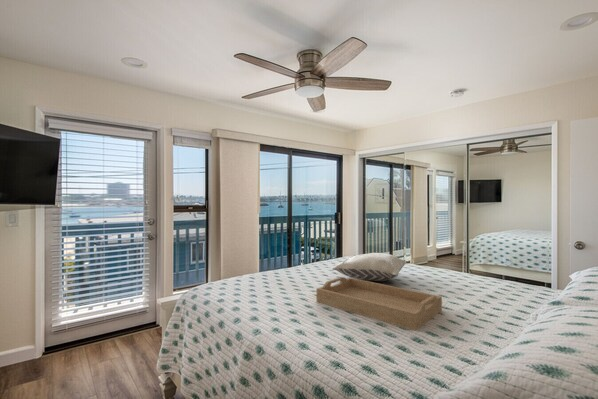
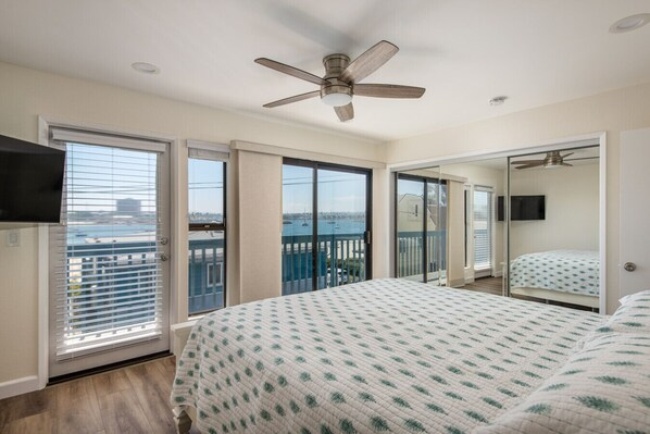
- pillow [331,252,407,282]
- serving tray [316,276,443,332]
